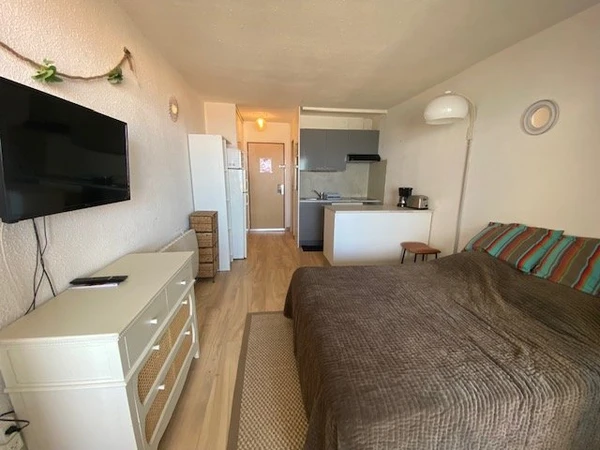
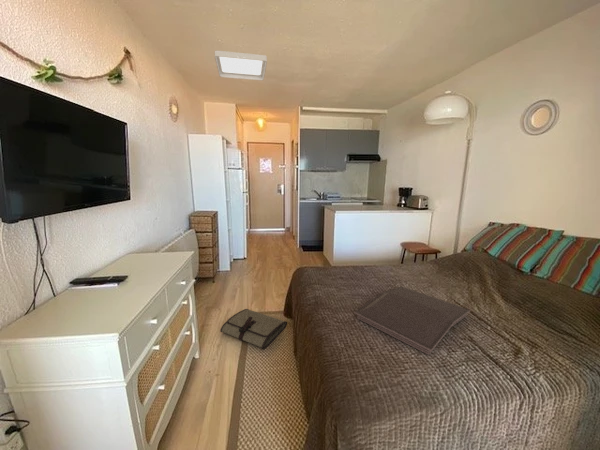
+ tool roll [219,308,288,350]
+ serving tray [354,286,471,356]
+ ceiling light [213,50,268,81]
